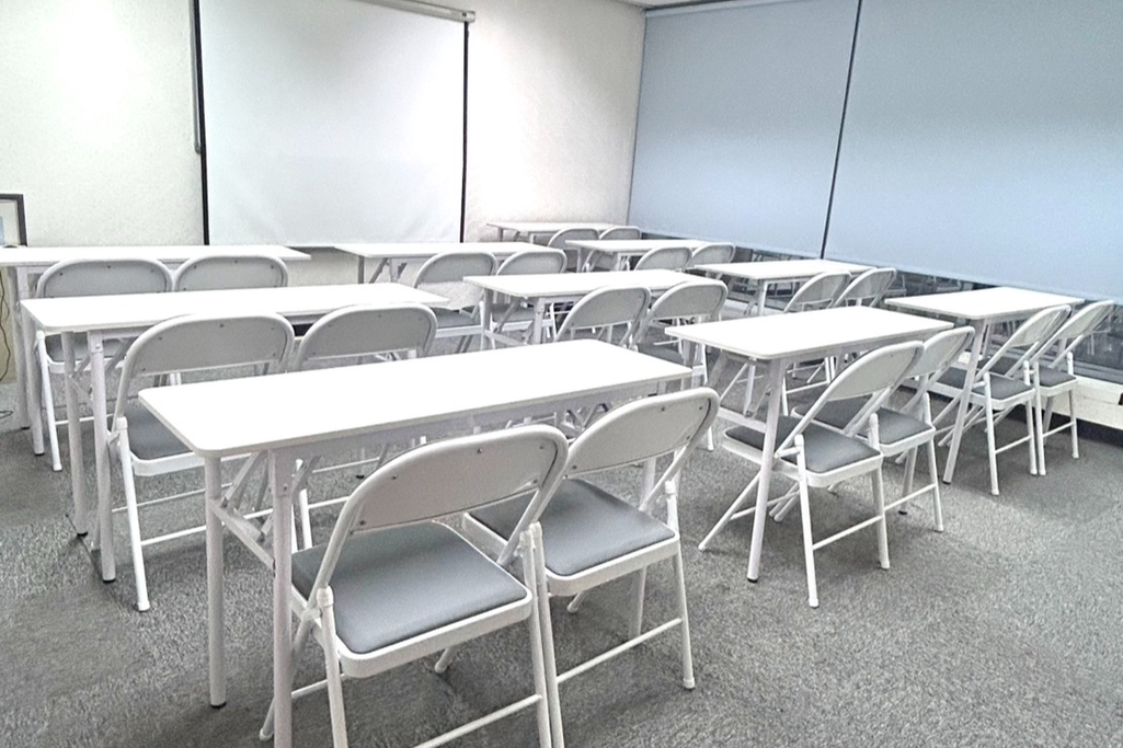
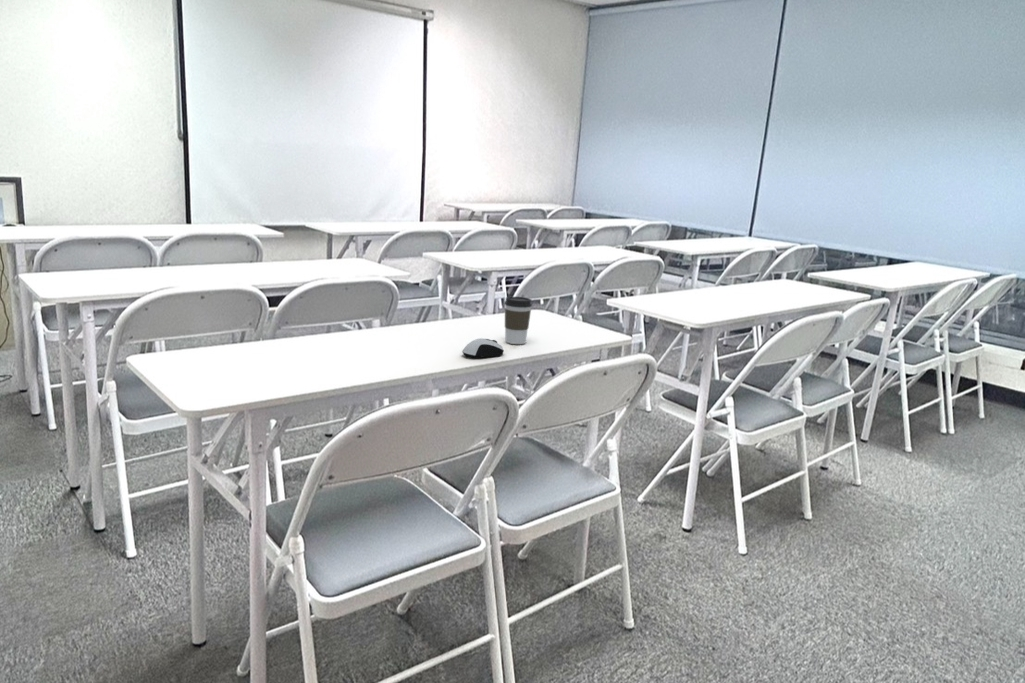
+ computer mouse [461,337,505,359]
+ coffee cup [503,296,533,345]
